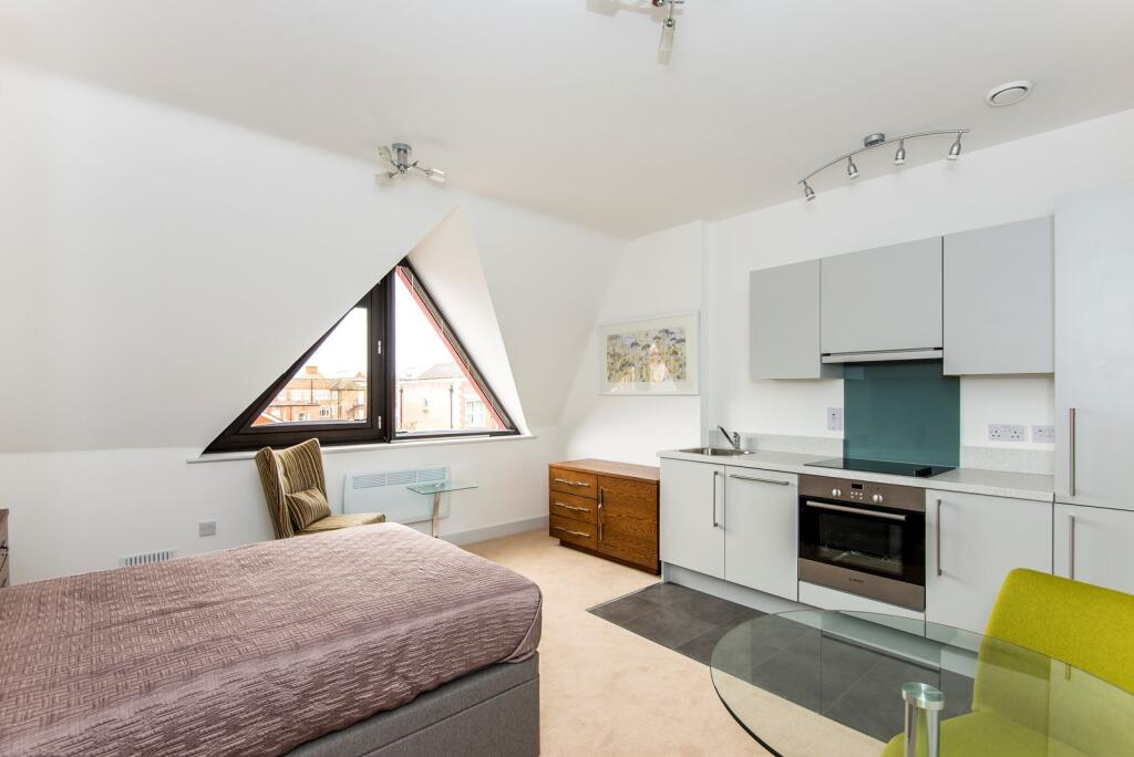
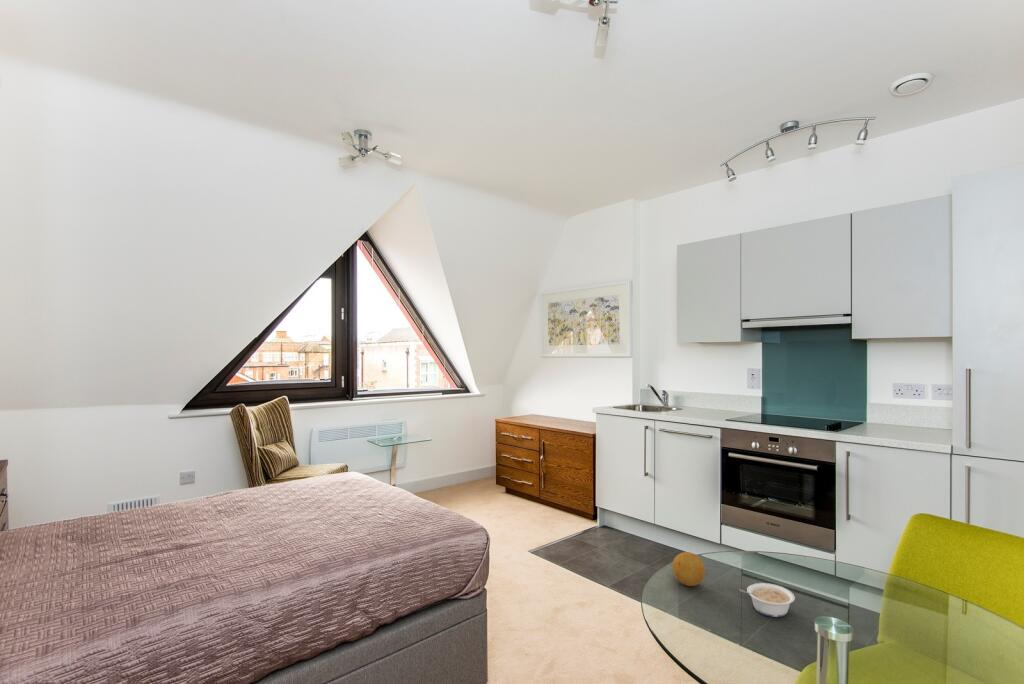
+ legume [738,582,796,618]
+ fruit [671,551,706,587]
